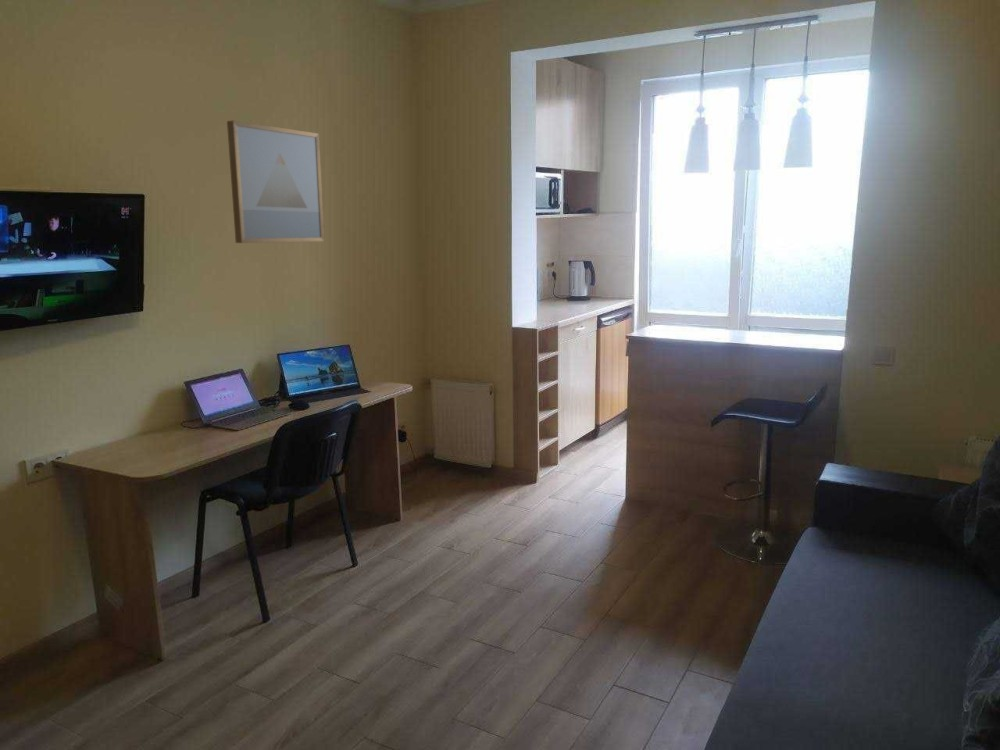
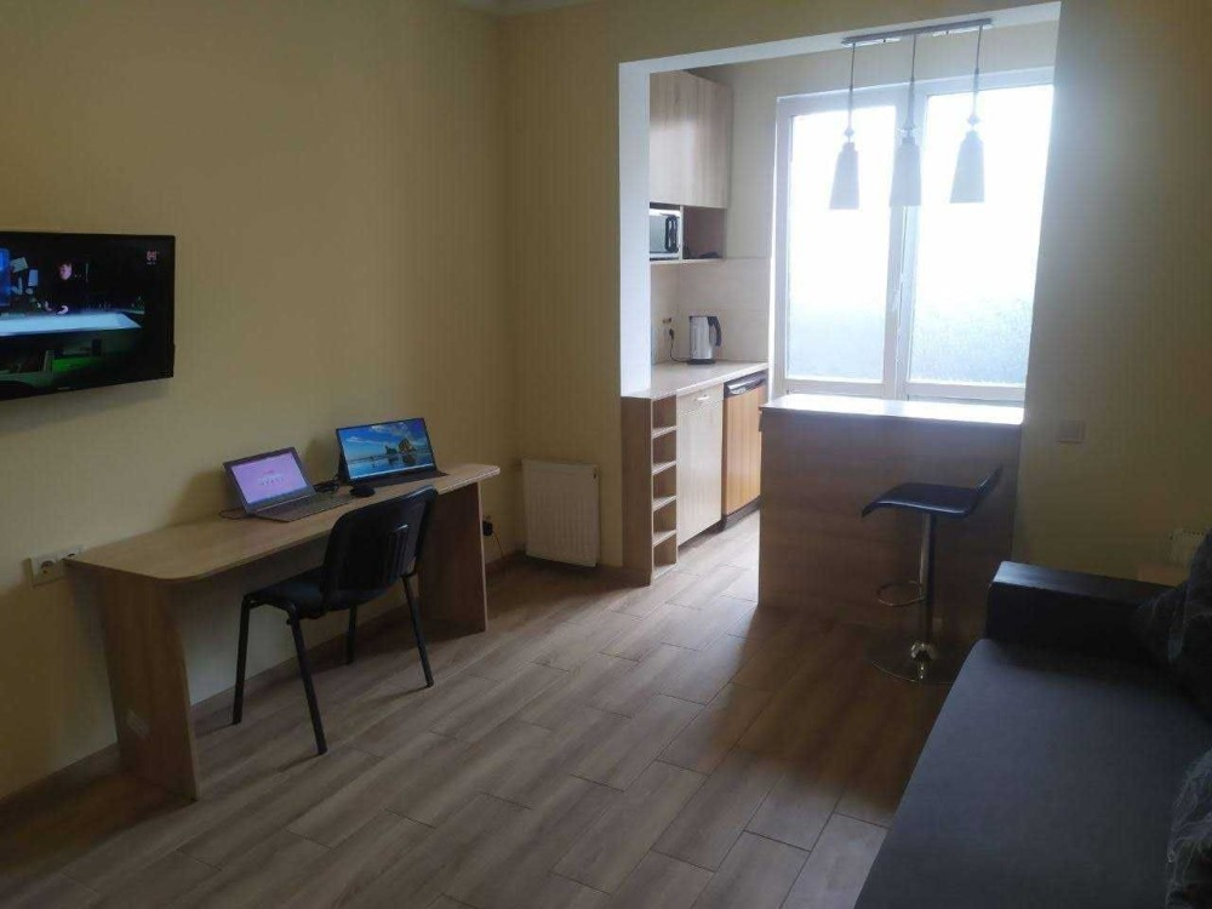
- wall art [226,120,325,244]
